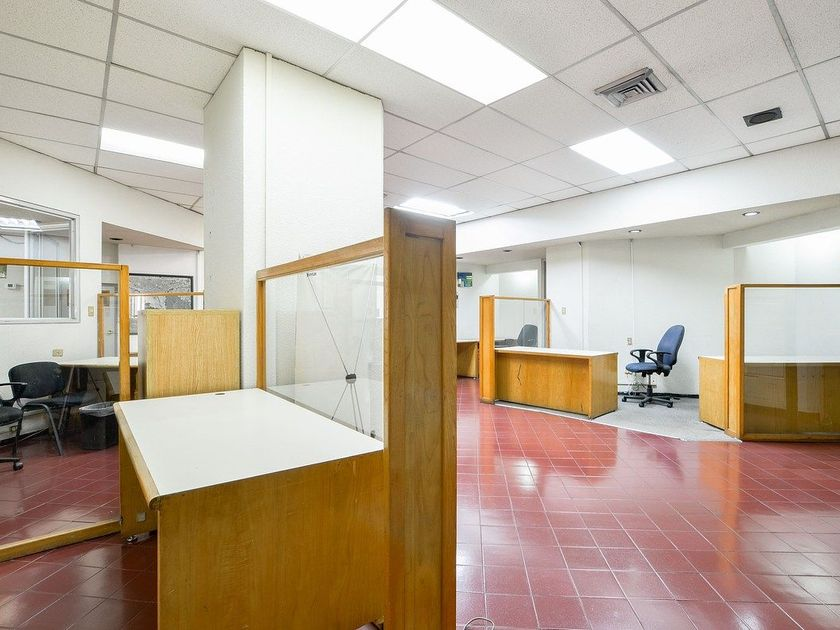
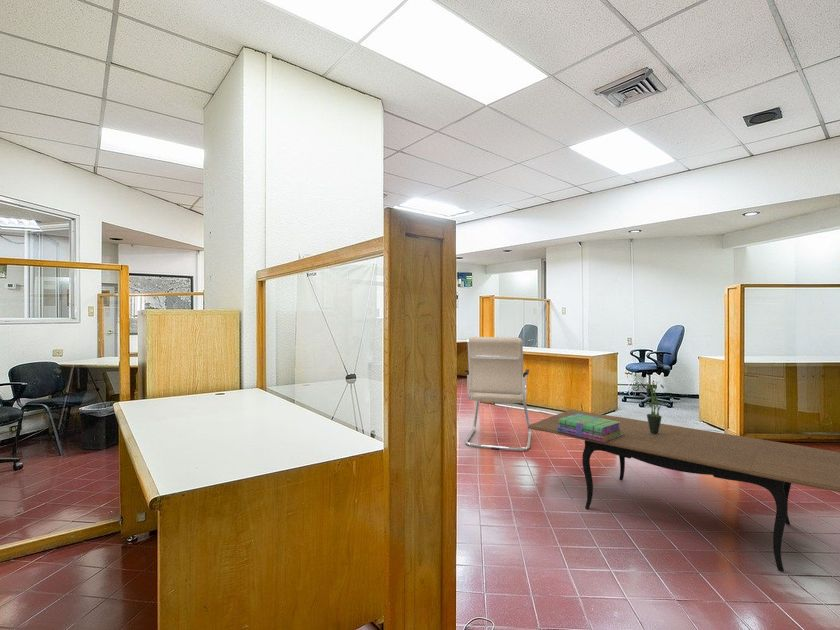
+ potted plant [641,380,669,435]
+ dining table [526,409,840,573]
+ stack of books [557,414,622,442]
+ office chair [464,336,532,452]
